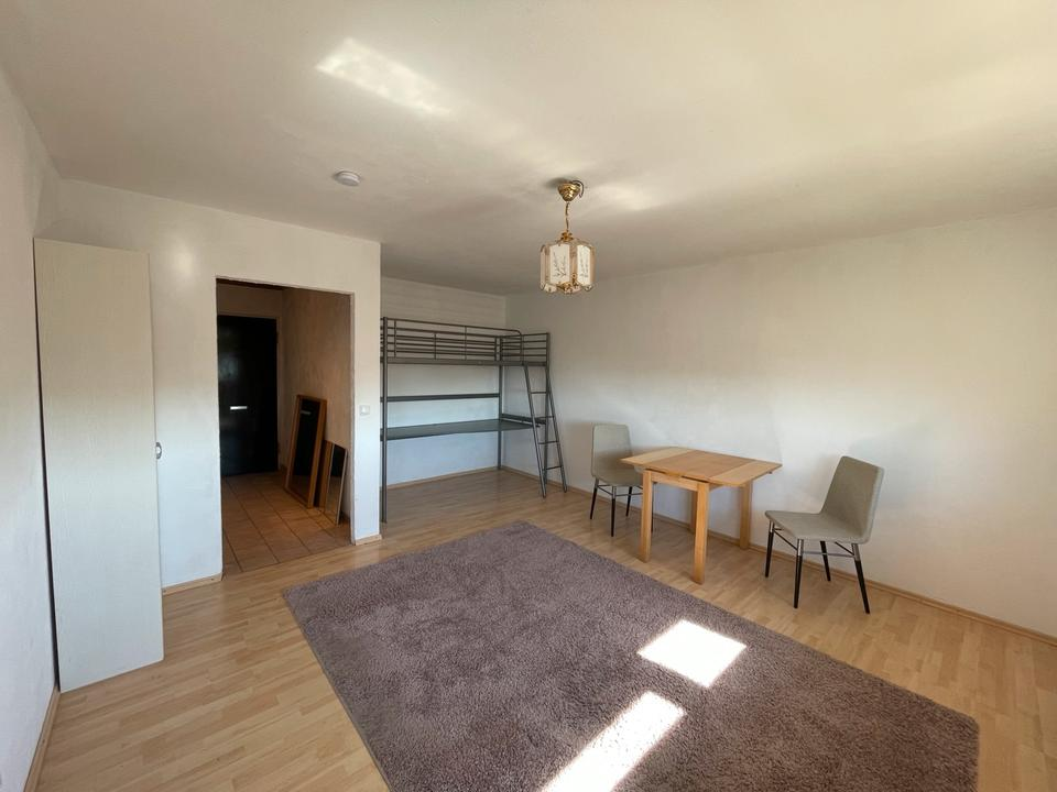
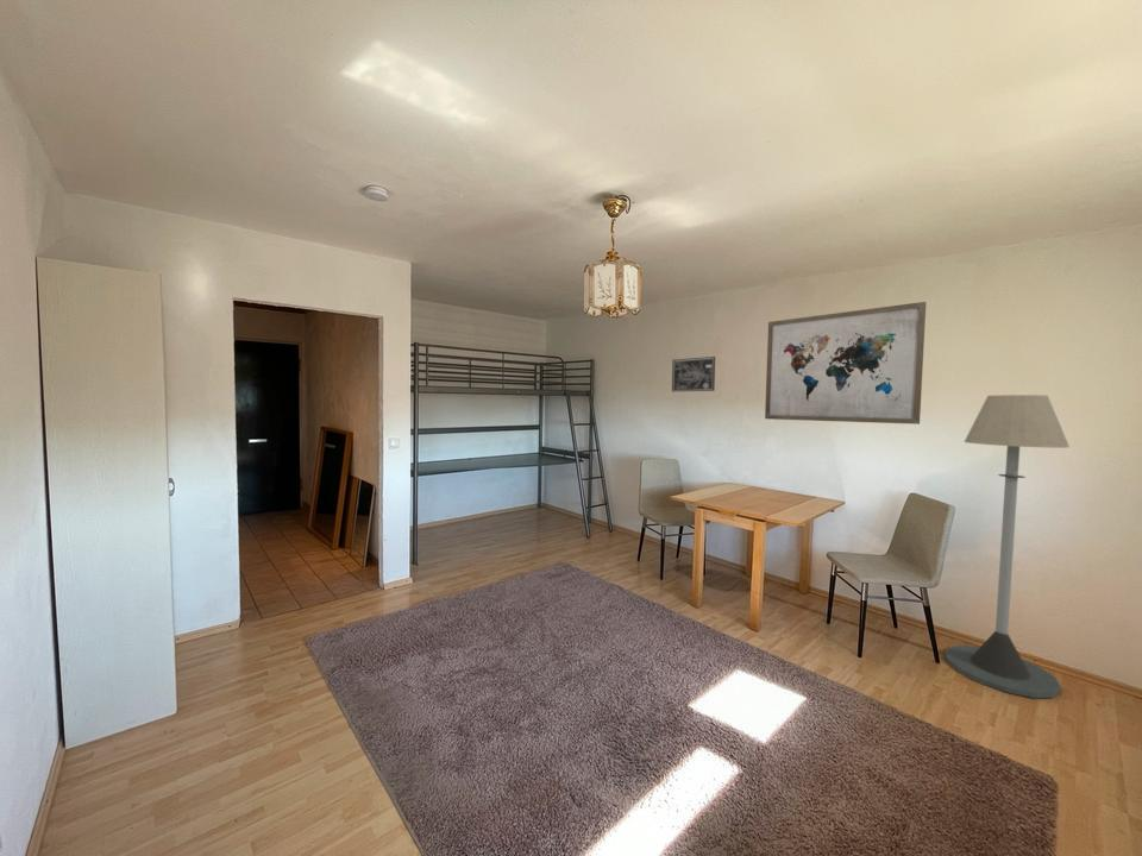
+ floor lamp [945,394,1071,699]
+ wall art [764,301,927,426]
+ wall art [671,355,716,392]
